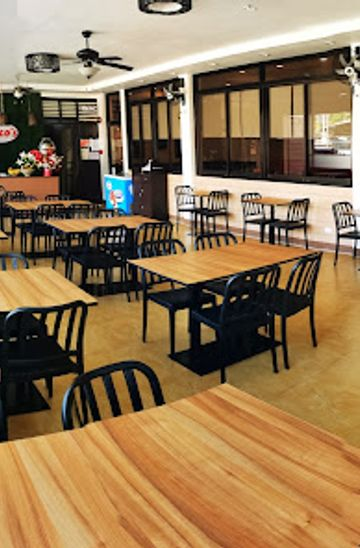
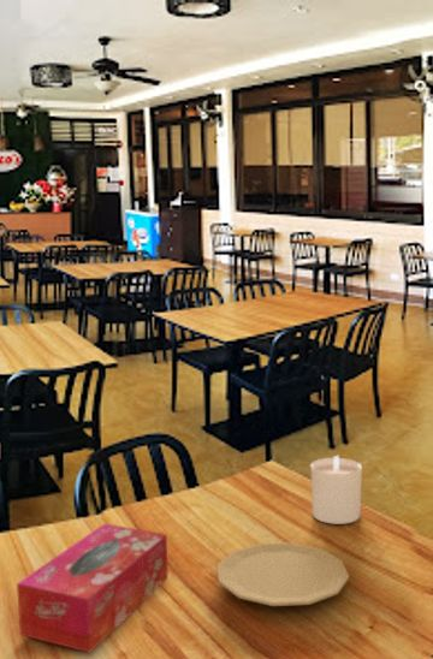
+ candle [309,453,363,526]
+ plate [216,541,350,607]
+ tissue box [16,523,170,654]
